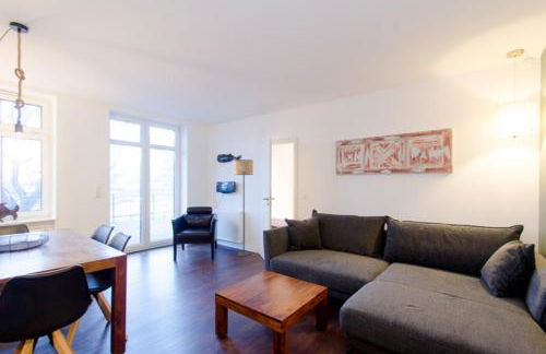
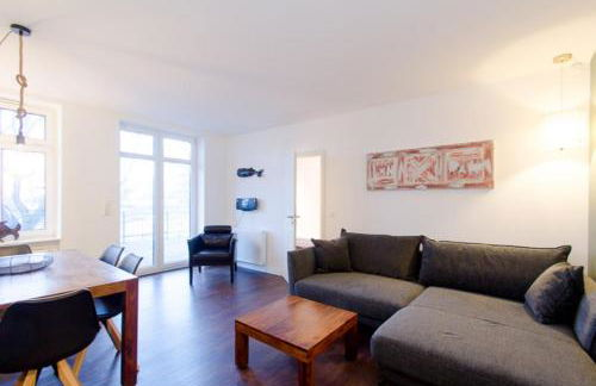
- floor lamp [234,158,254,257]
